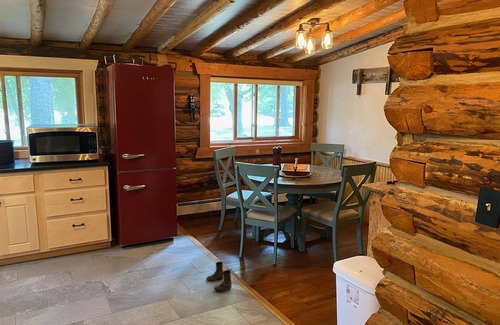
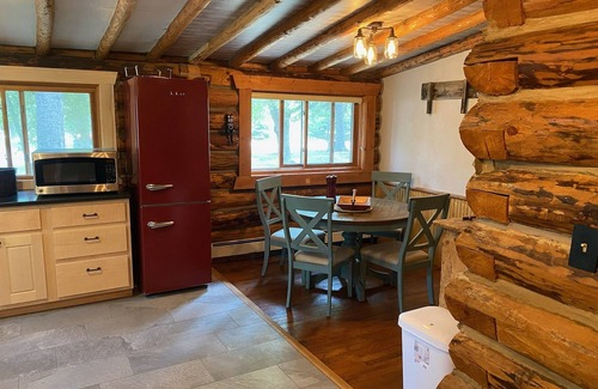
- boots [205,261,233,292]
